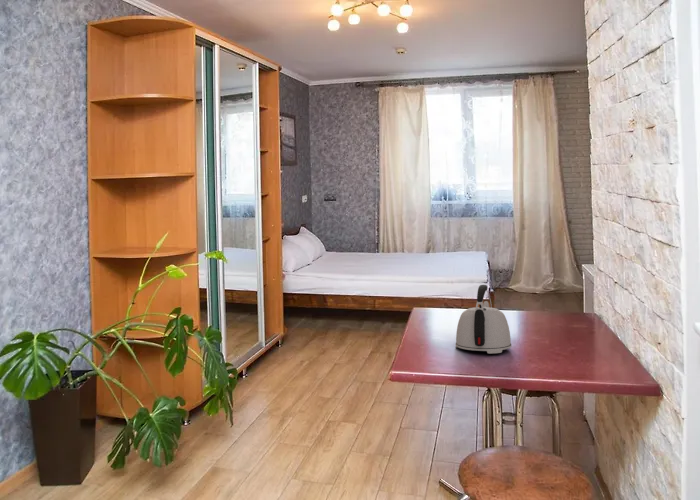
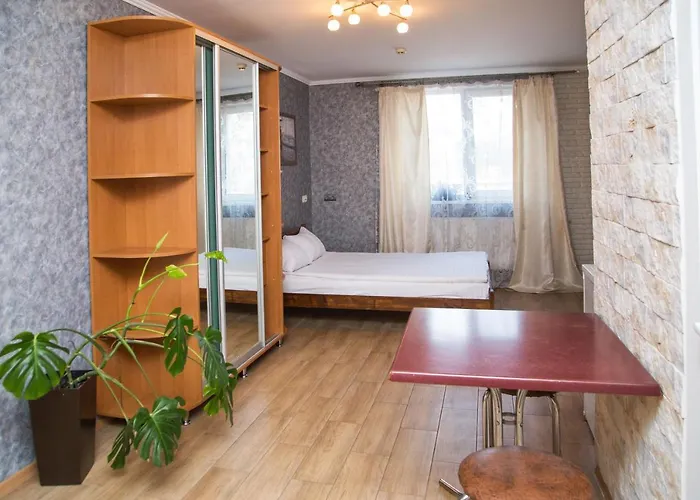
- kettle [455,284,512,354]
